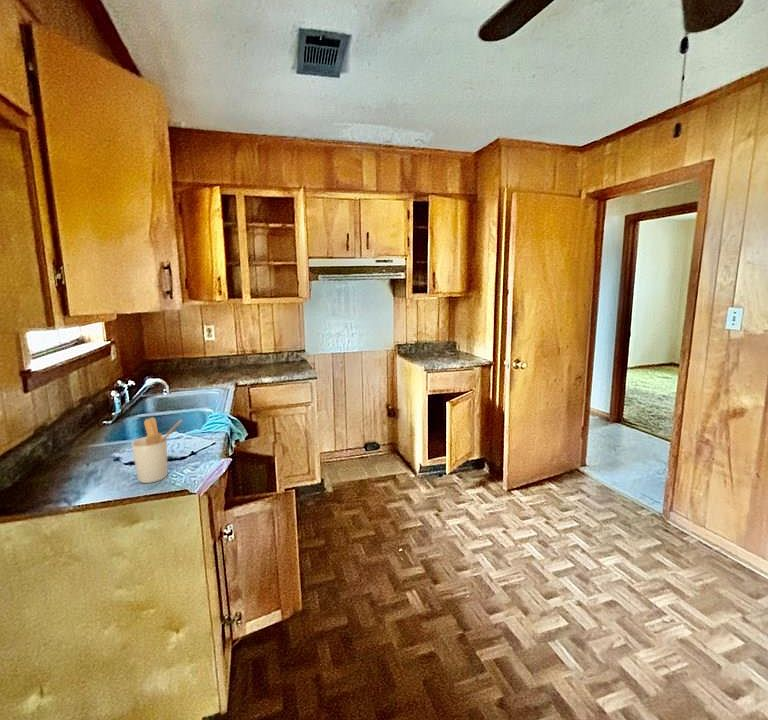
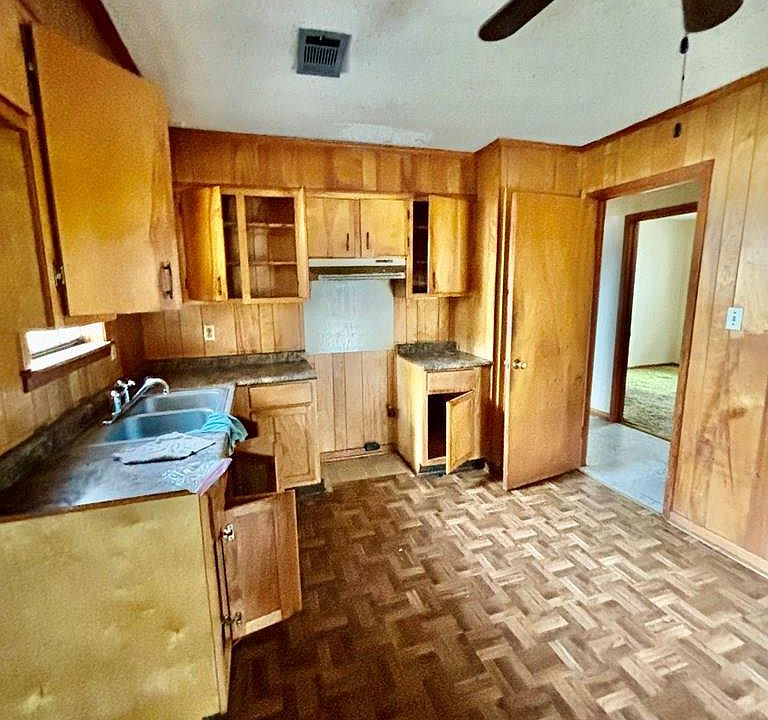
- utensil holder [130,416,183,484]
